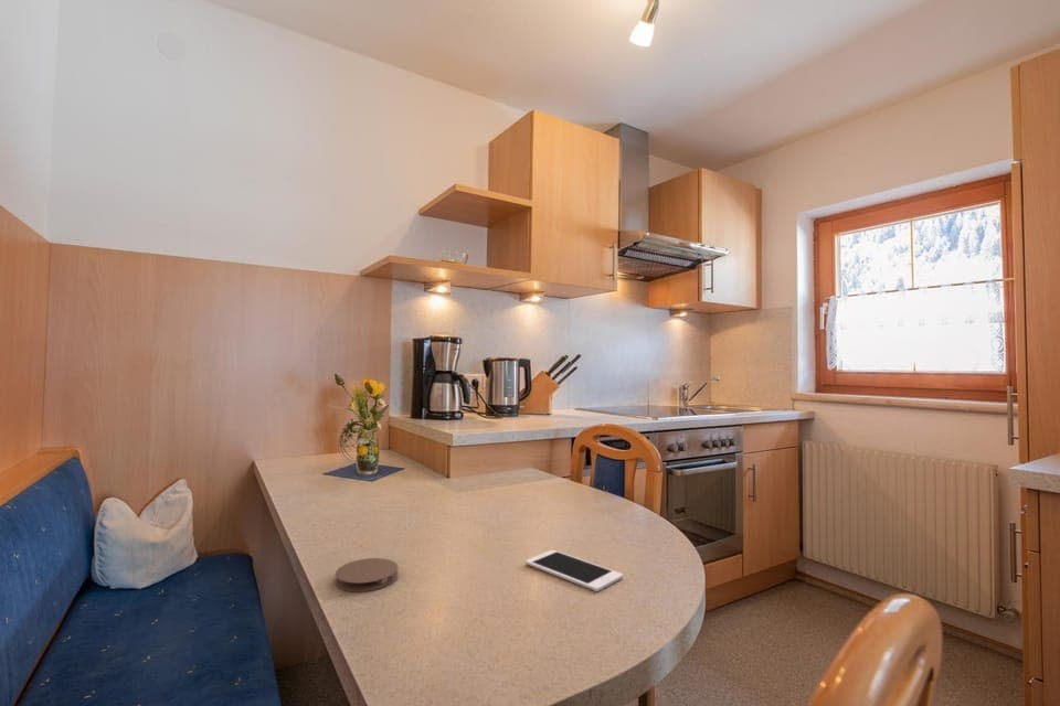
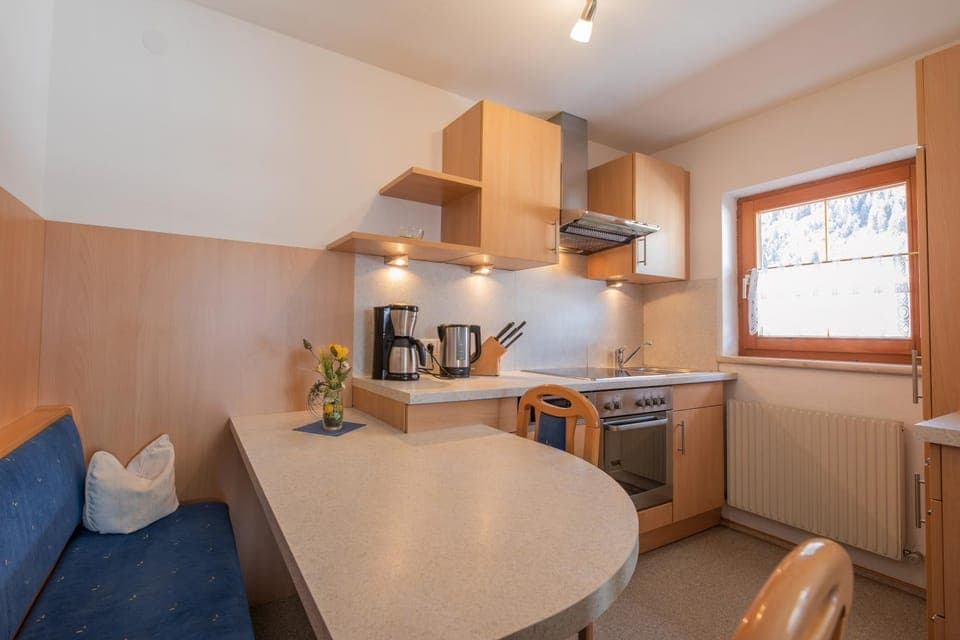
- cell phone [524,549,624,592]
- coaster [333,557,399,592]
